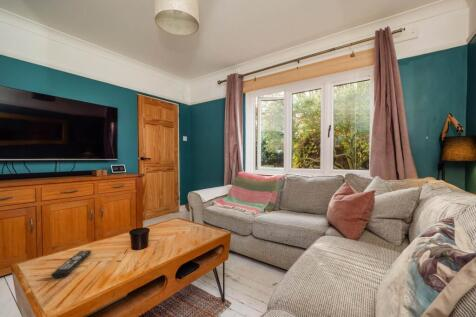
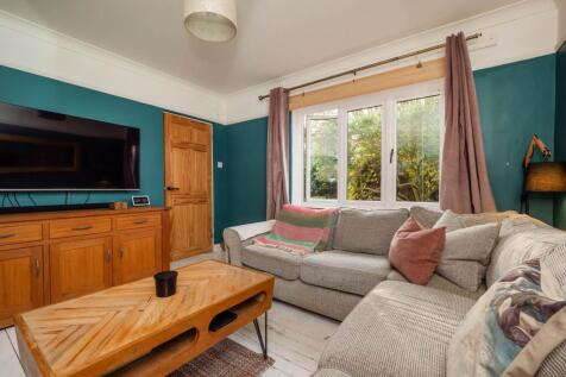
- remote control [50,250,92,279]
